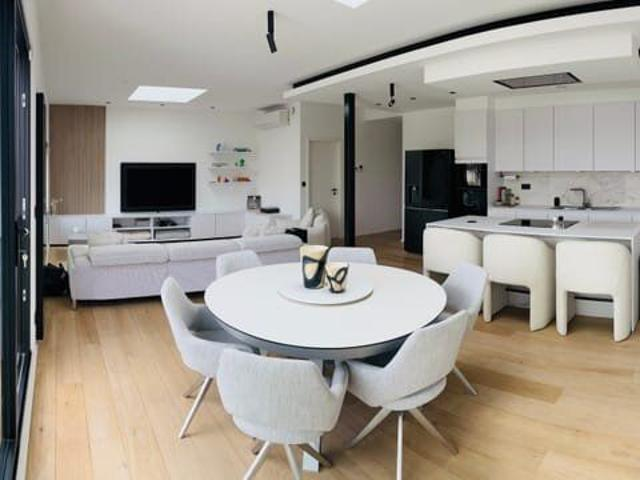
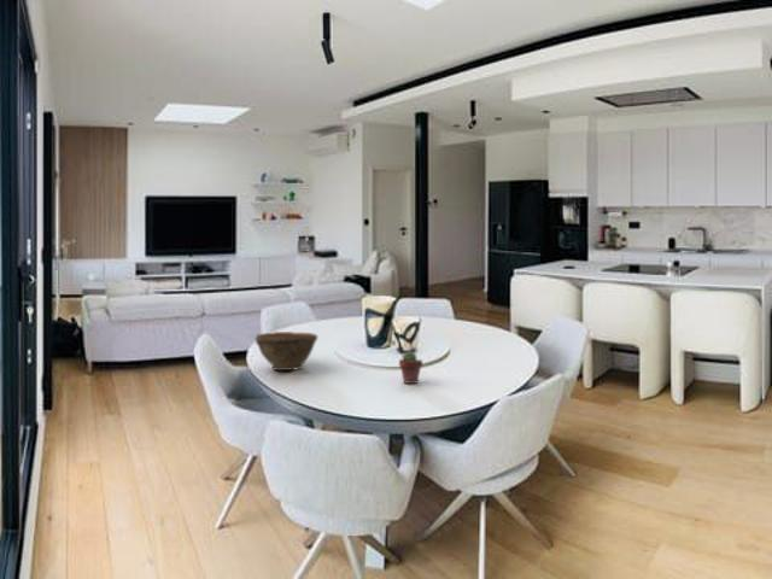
+ bowl [253,331,320,372]
+ potted succulent [398,350,423,385]
